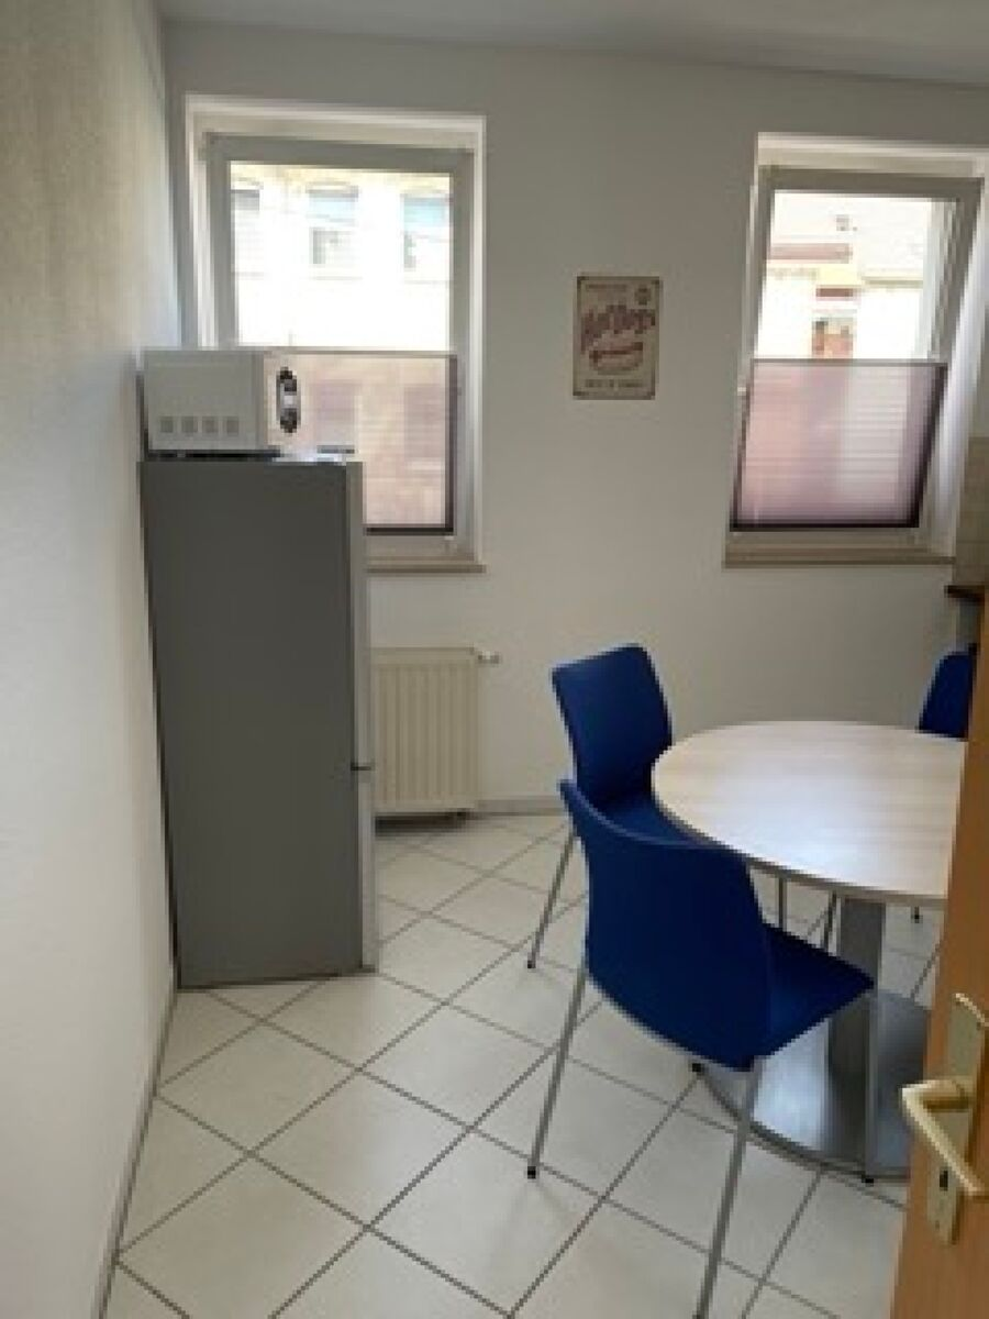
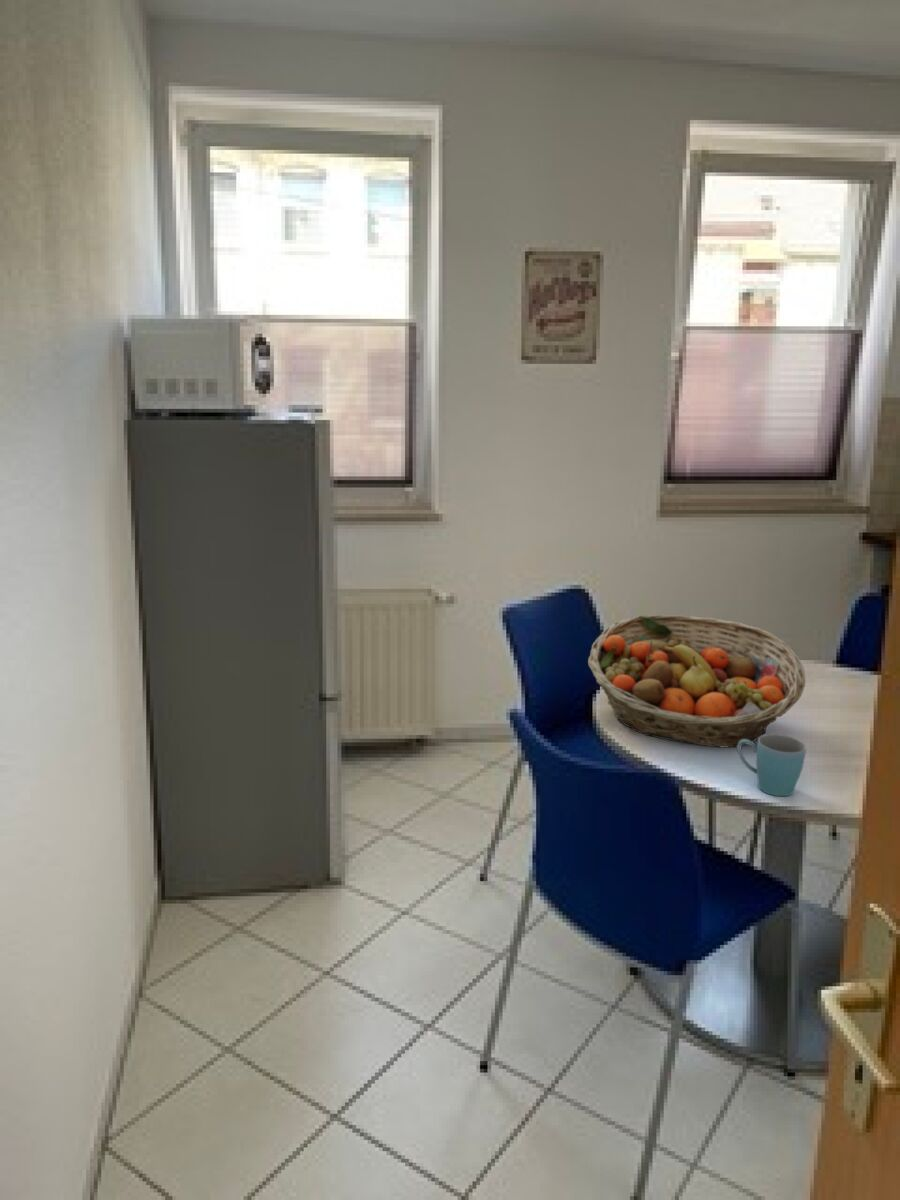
+ mug [736,733,807,797]
+ fruit basket [587,614,806,748]
